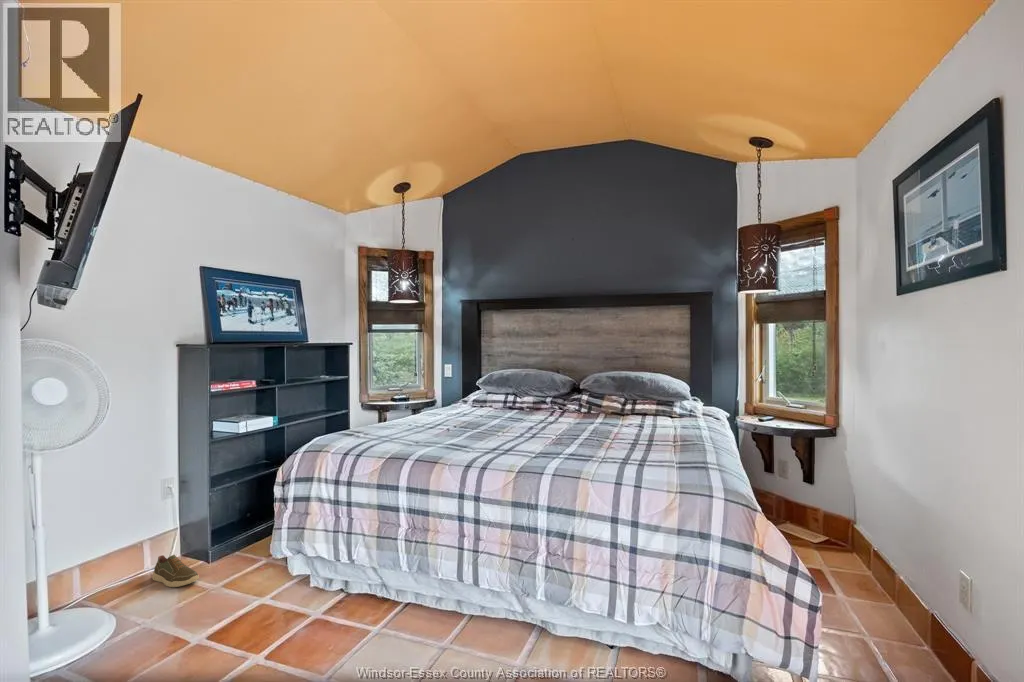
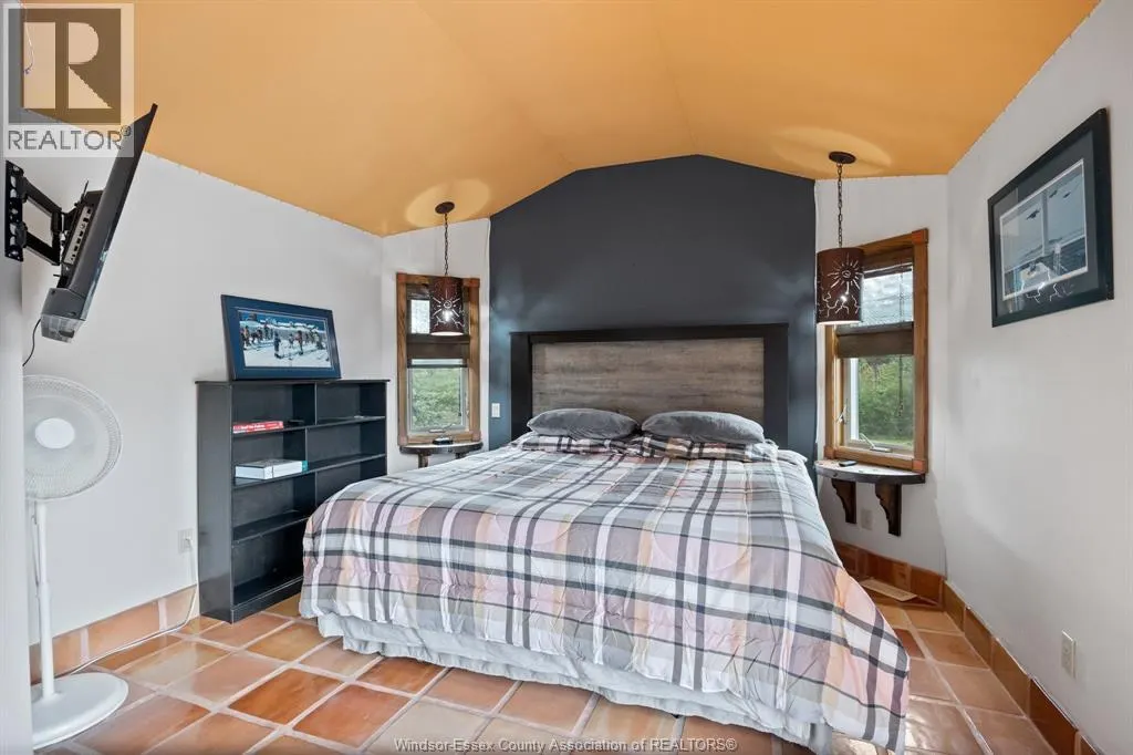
- shoe [151,554,200,588]
